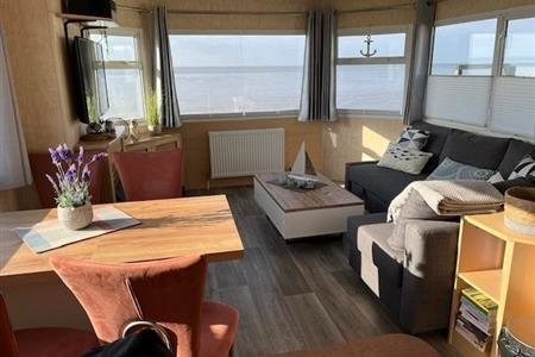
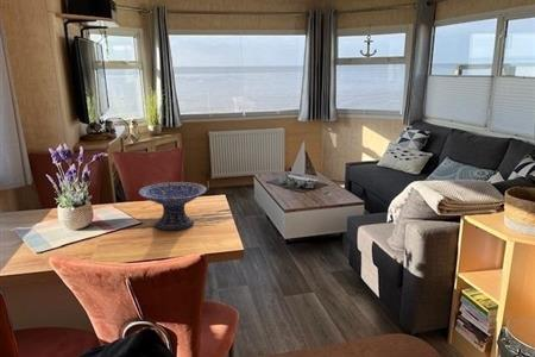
+ decorative bowl [138,181,208,231]
